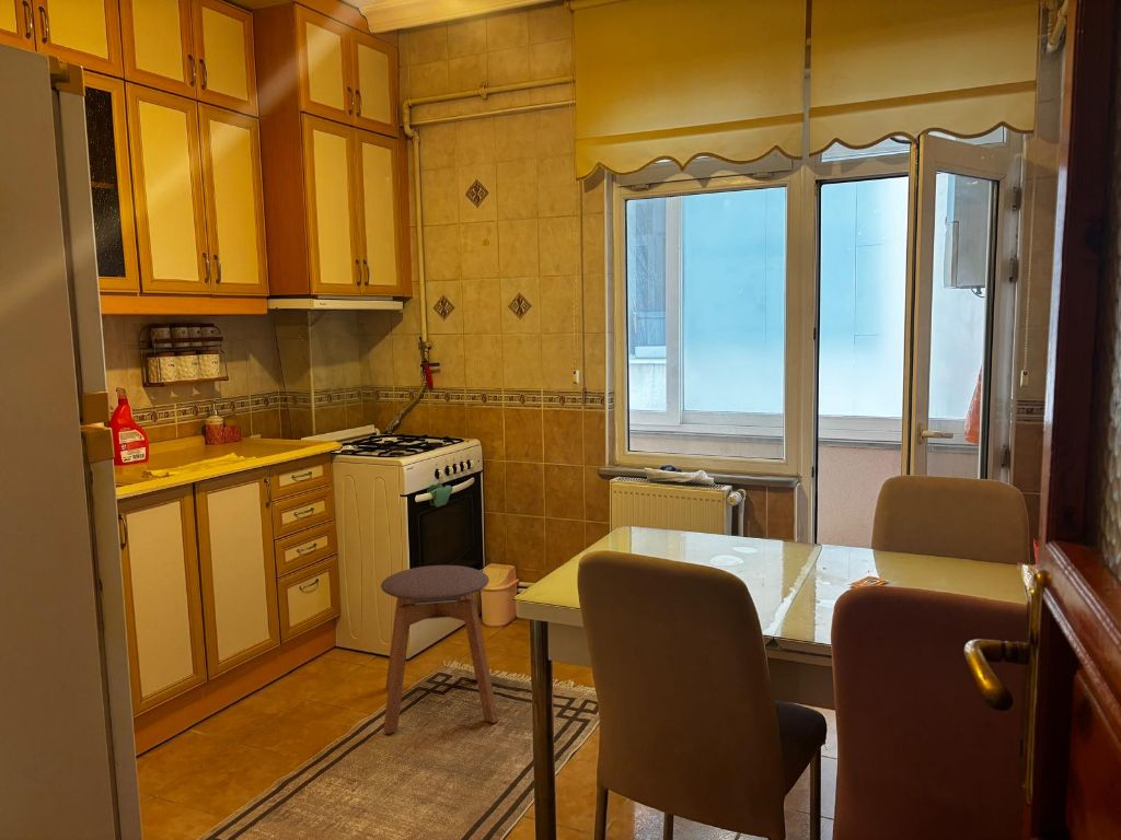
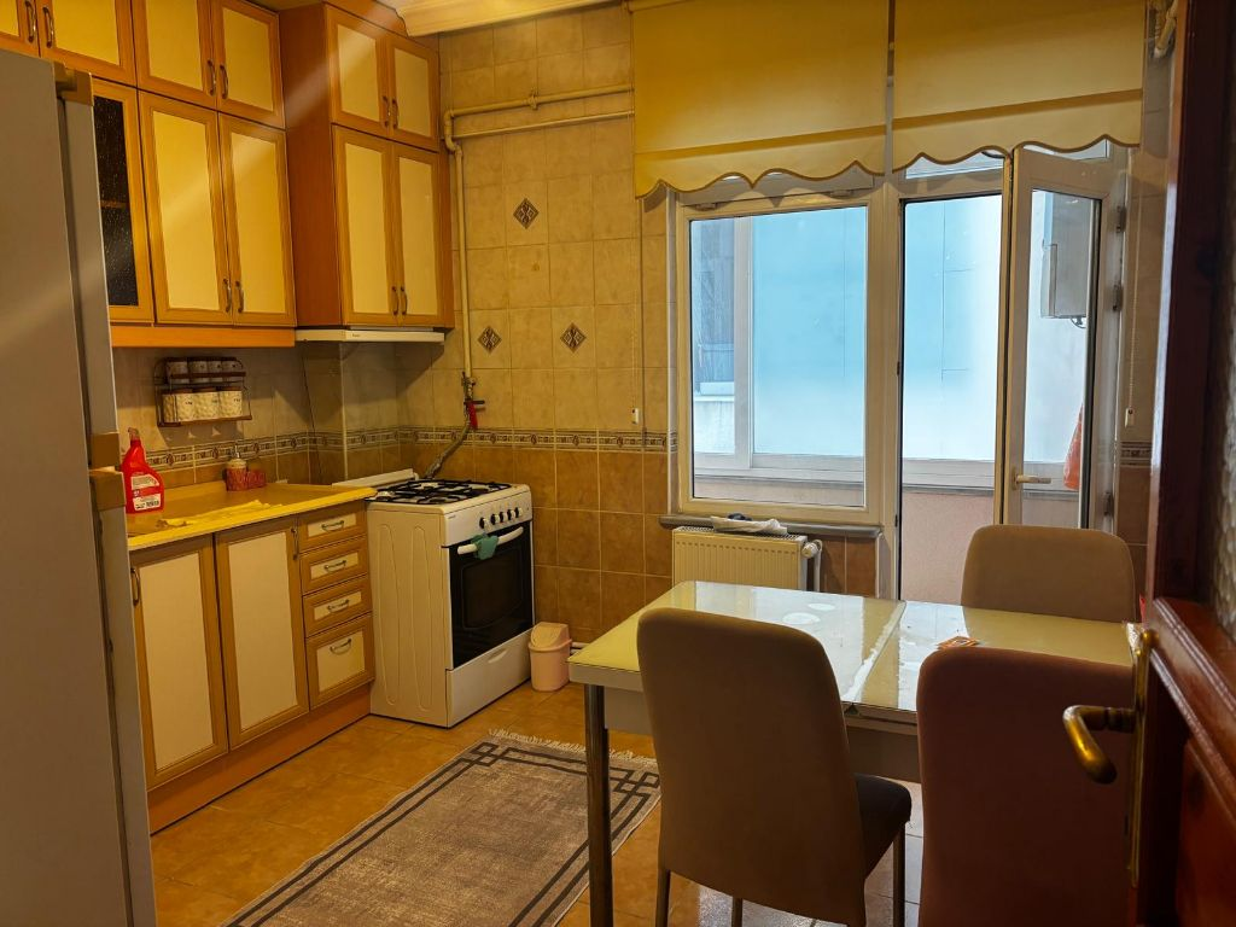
- stool [380,564,499,734]
